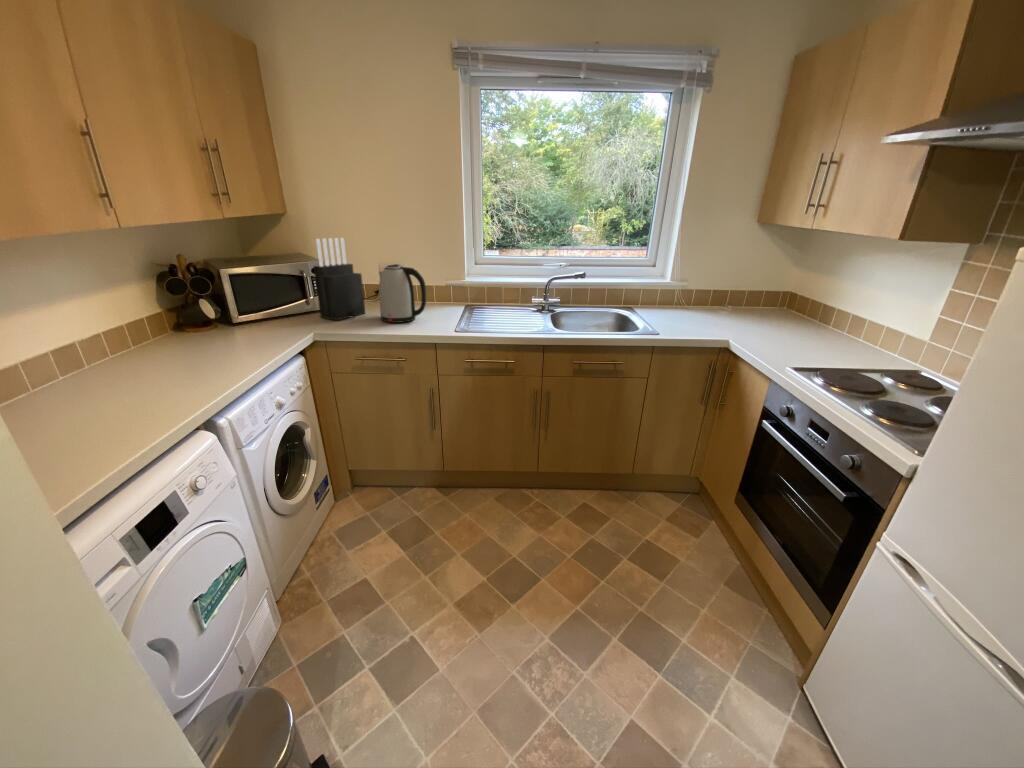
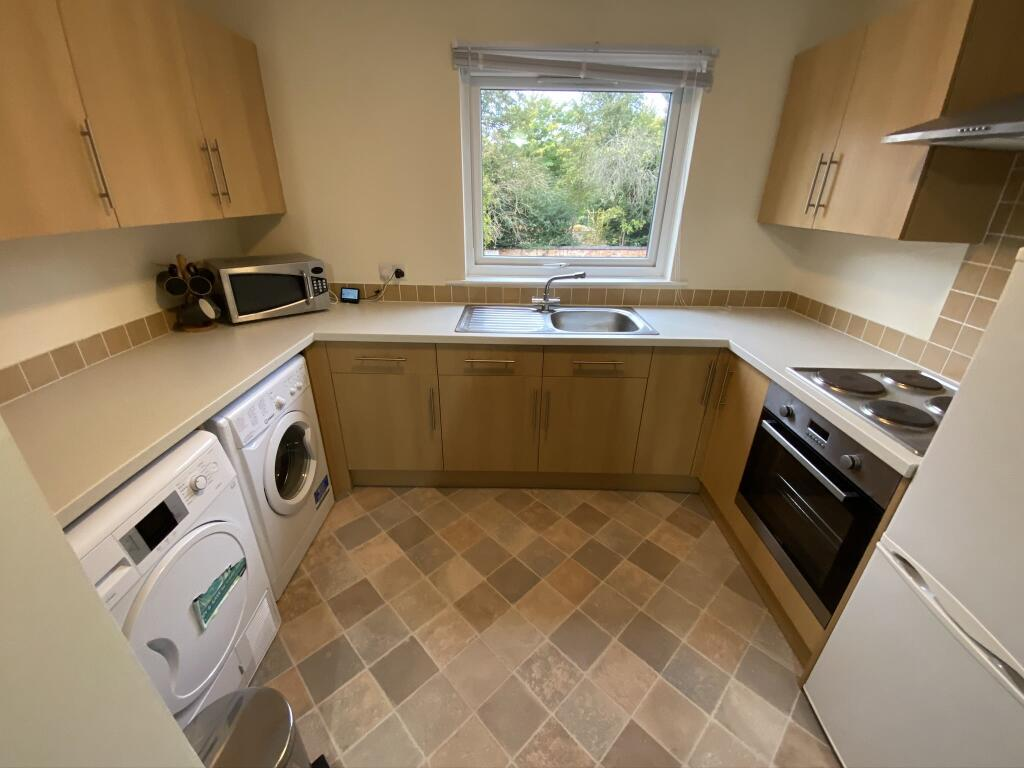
- knife block [313,237,366,321]
- kettle [378,263,427,324]
